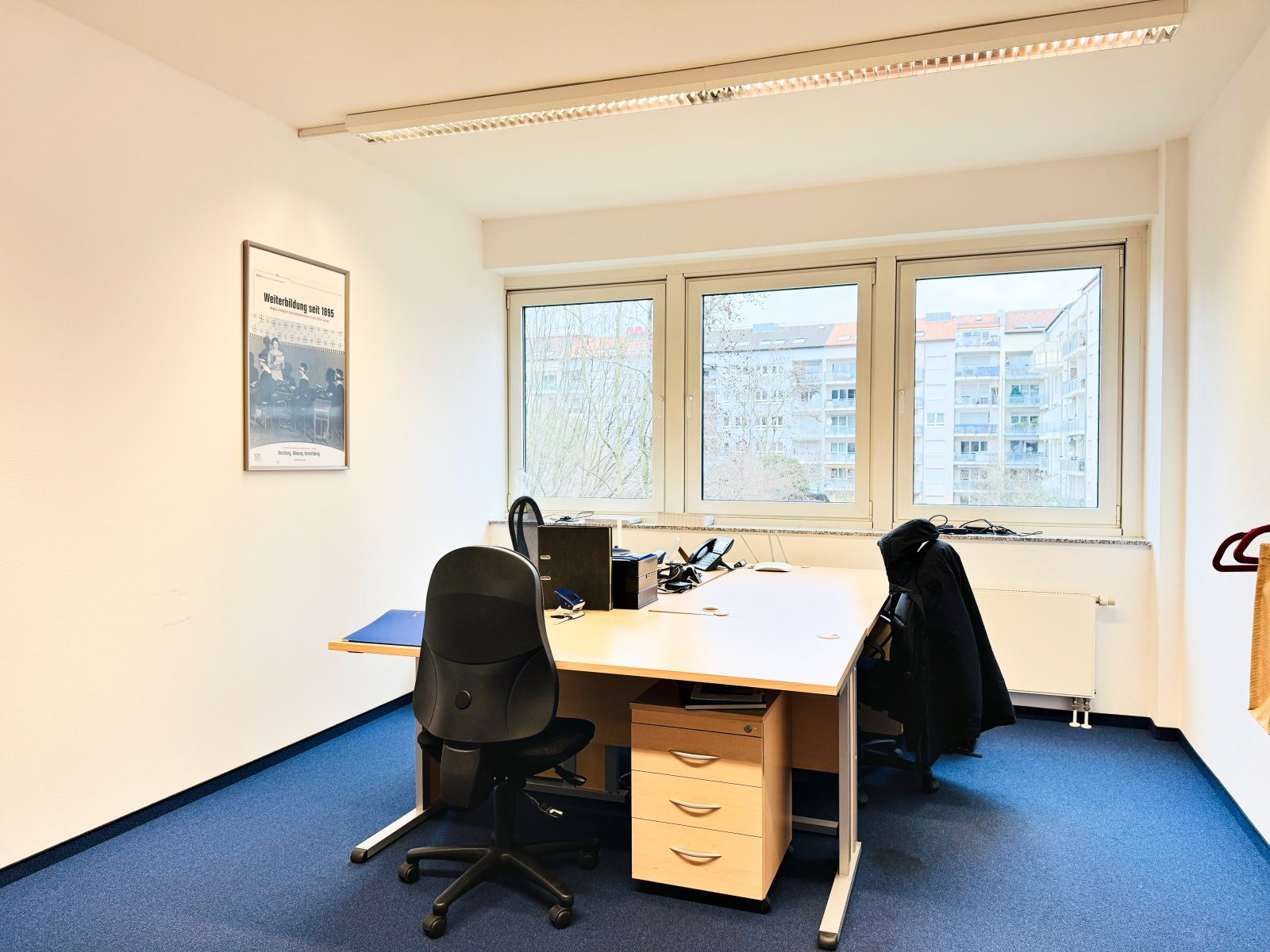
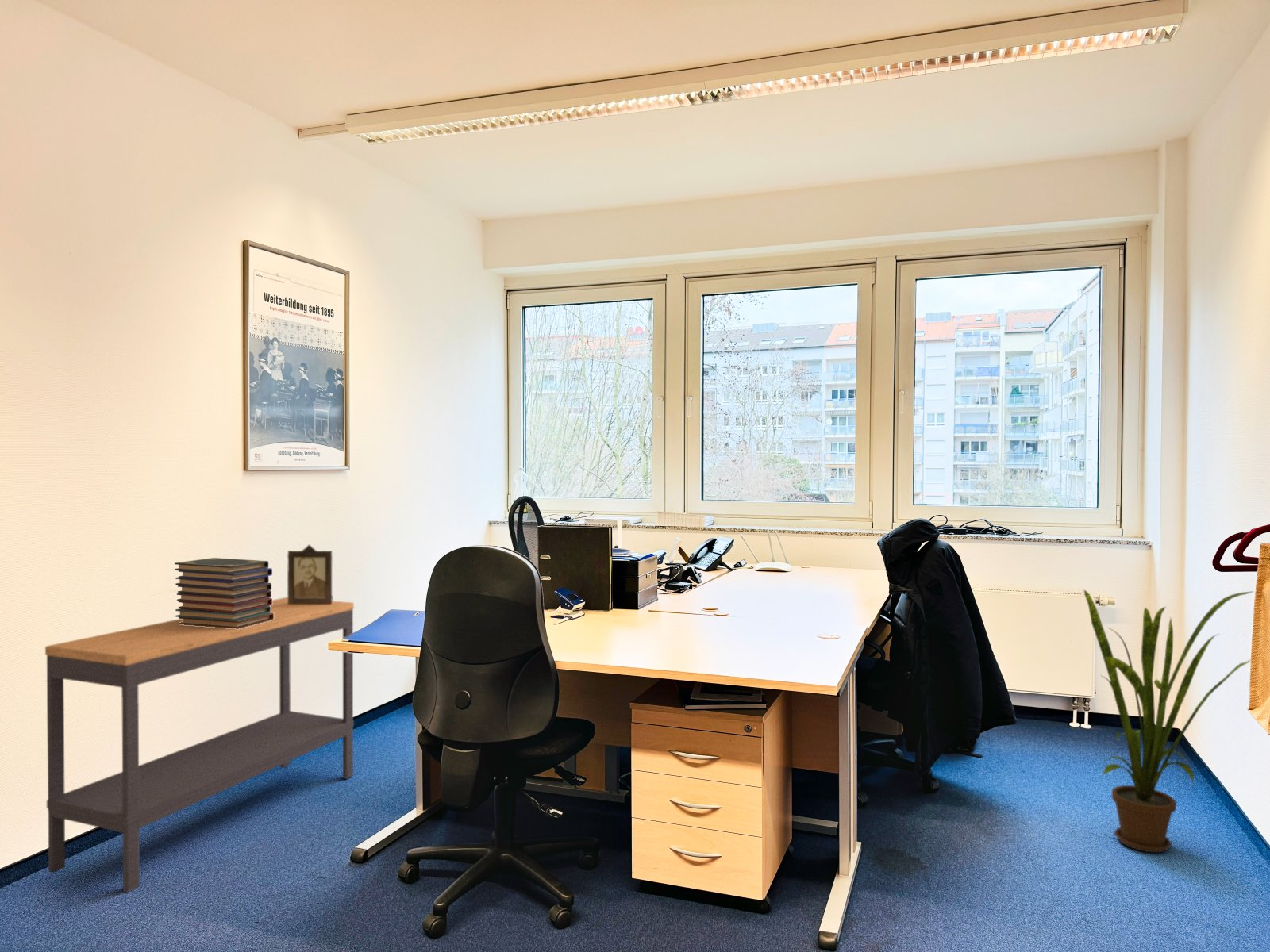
+ console table [44,597,355,893]
+ photo frame [287,544,334,605]
+ house plant [1083,589,1255,854]
+ book stack [174,557,274,629]
